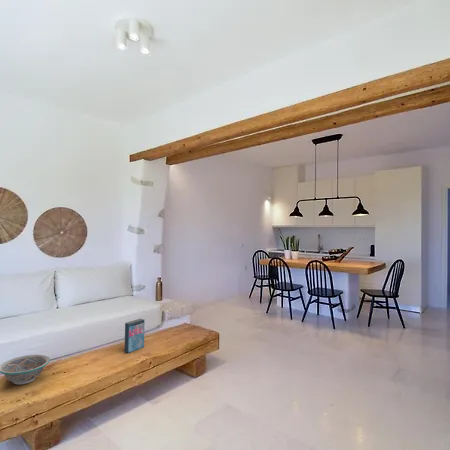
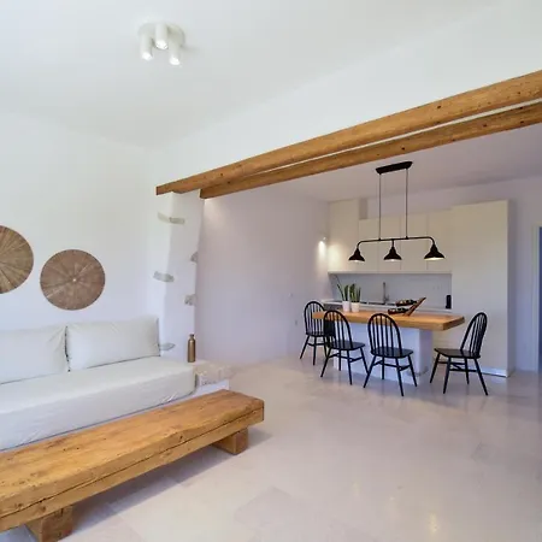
- bowl [0,354,51,386]
- book [124,317,146,354]
